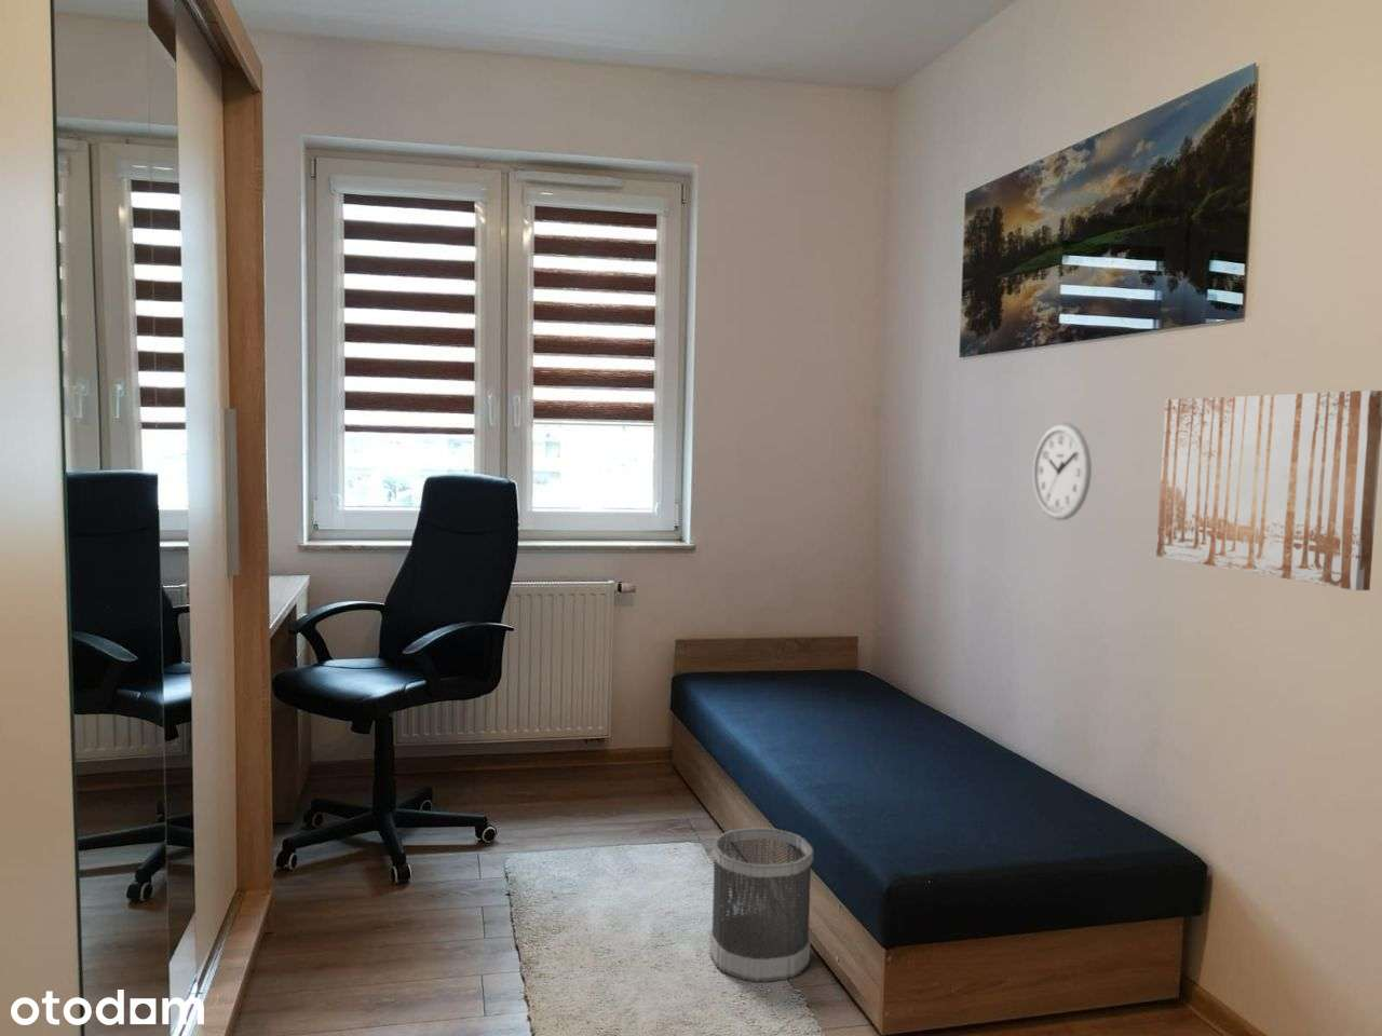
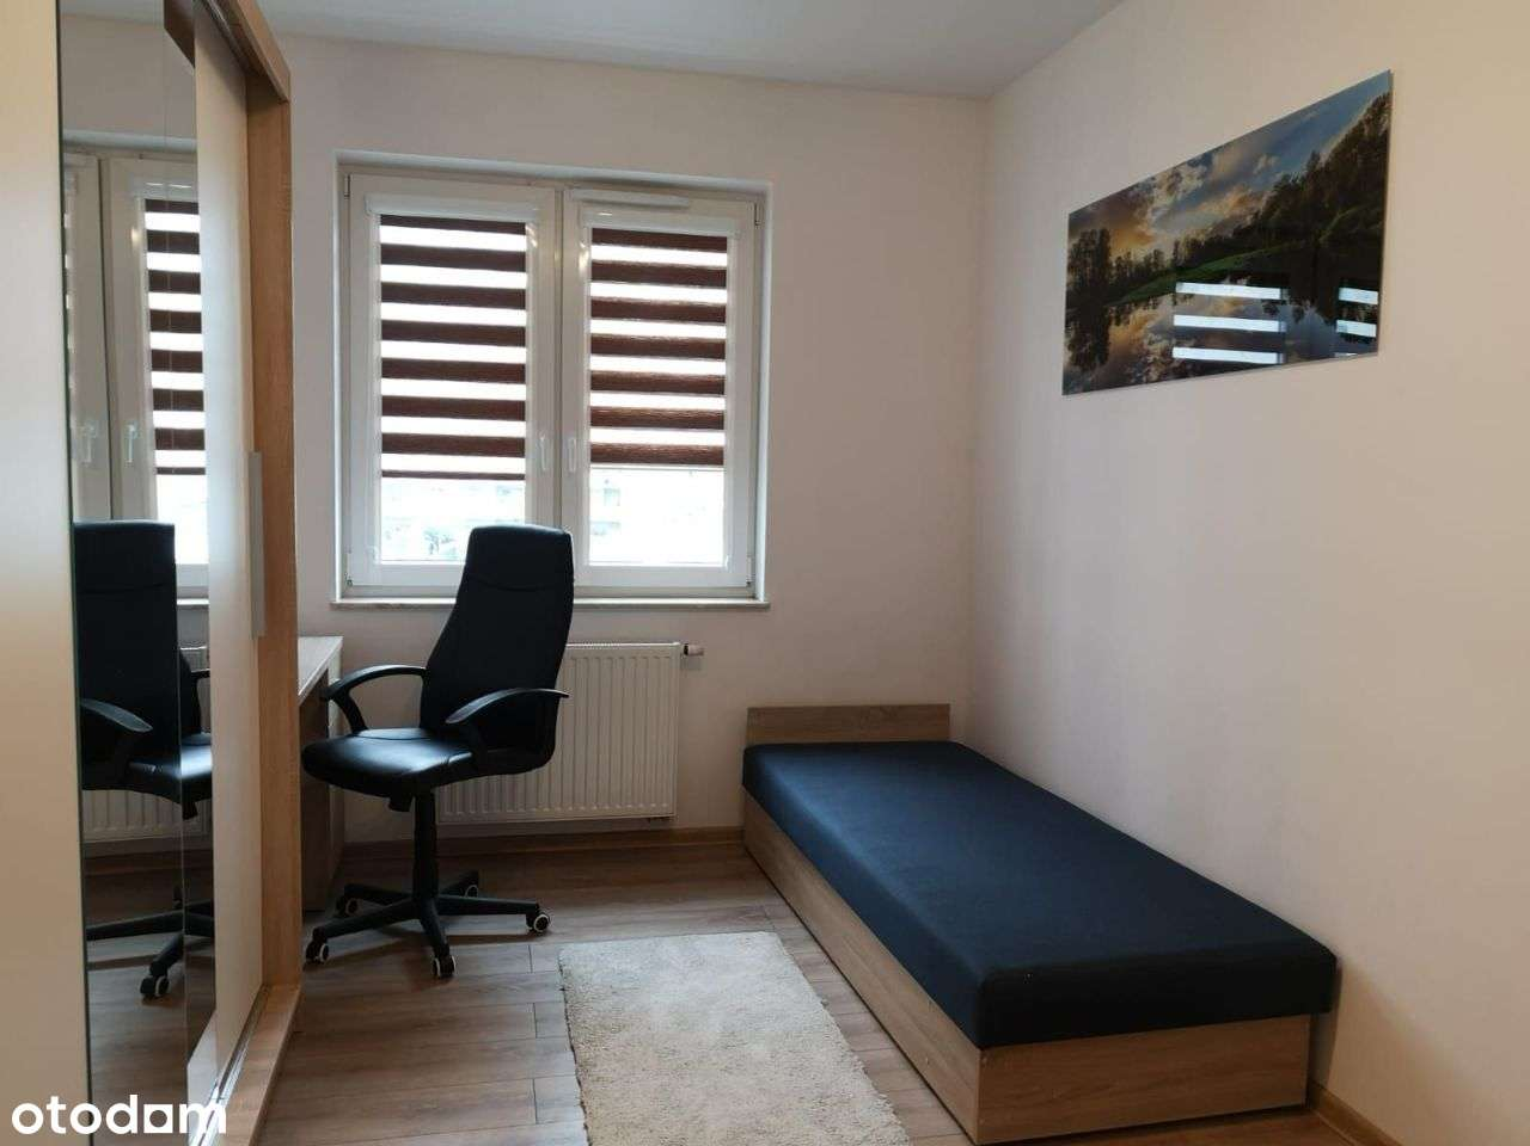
- wall clock [1033,421,1093,521]
- wastebasket [708,827,814,983]
- wall art [1156,390,1382,591]
